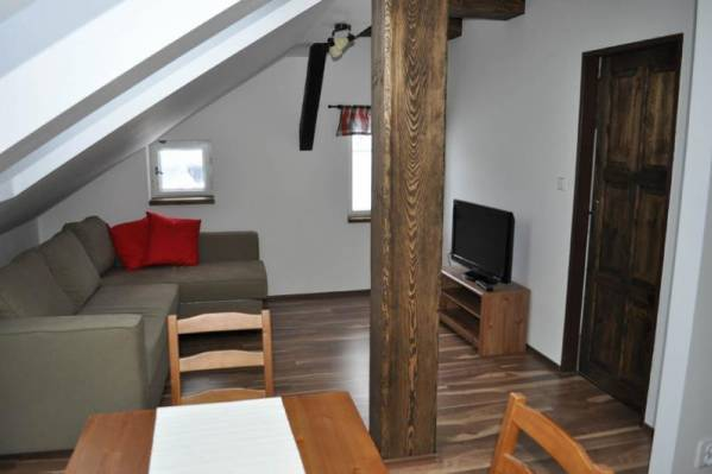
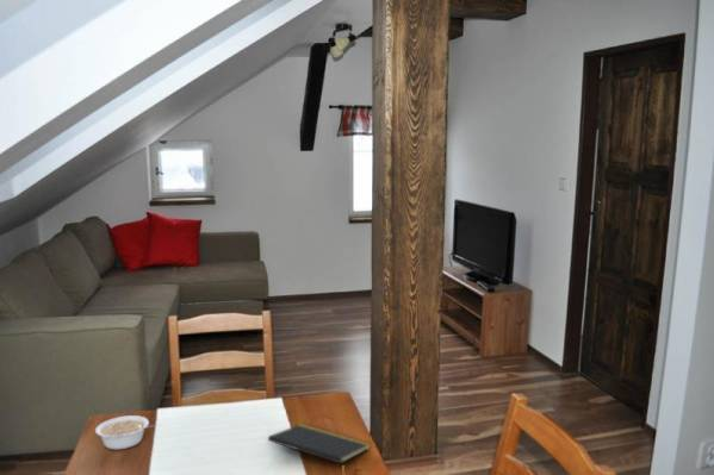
+ legume [94,414,155,451]
+ notepad [267,423,372,464]
